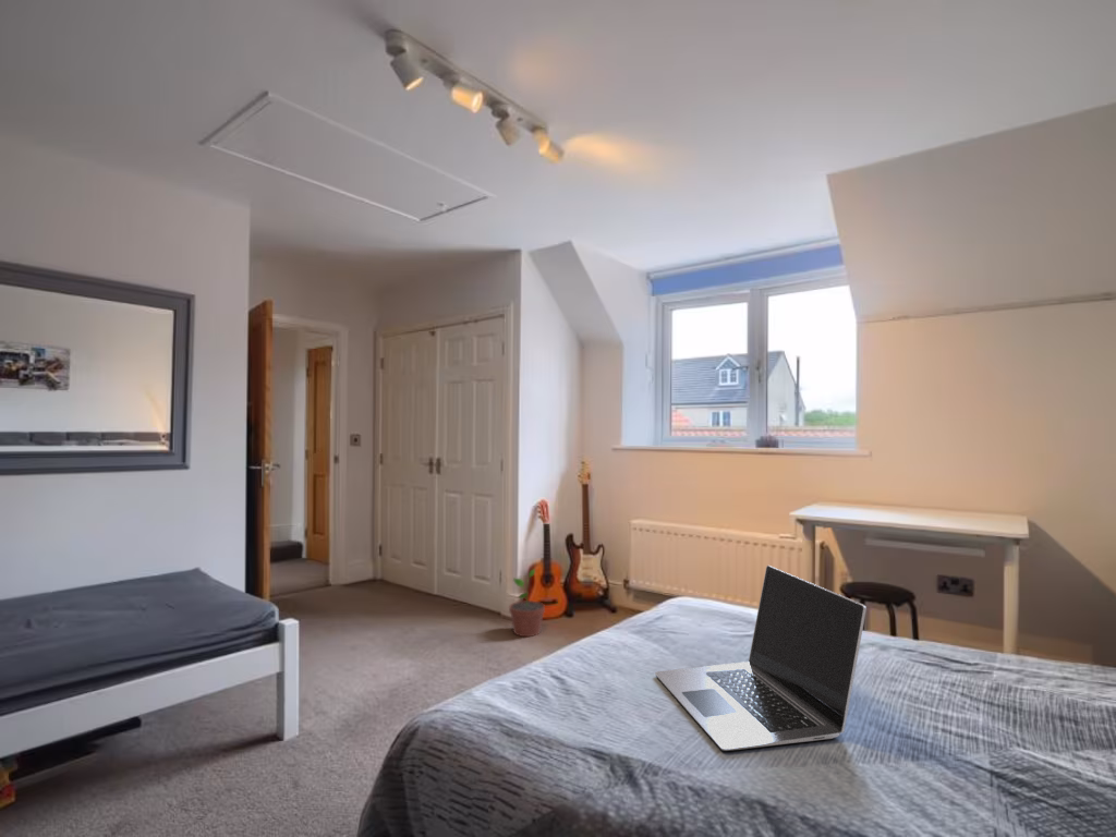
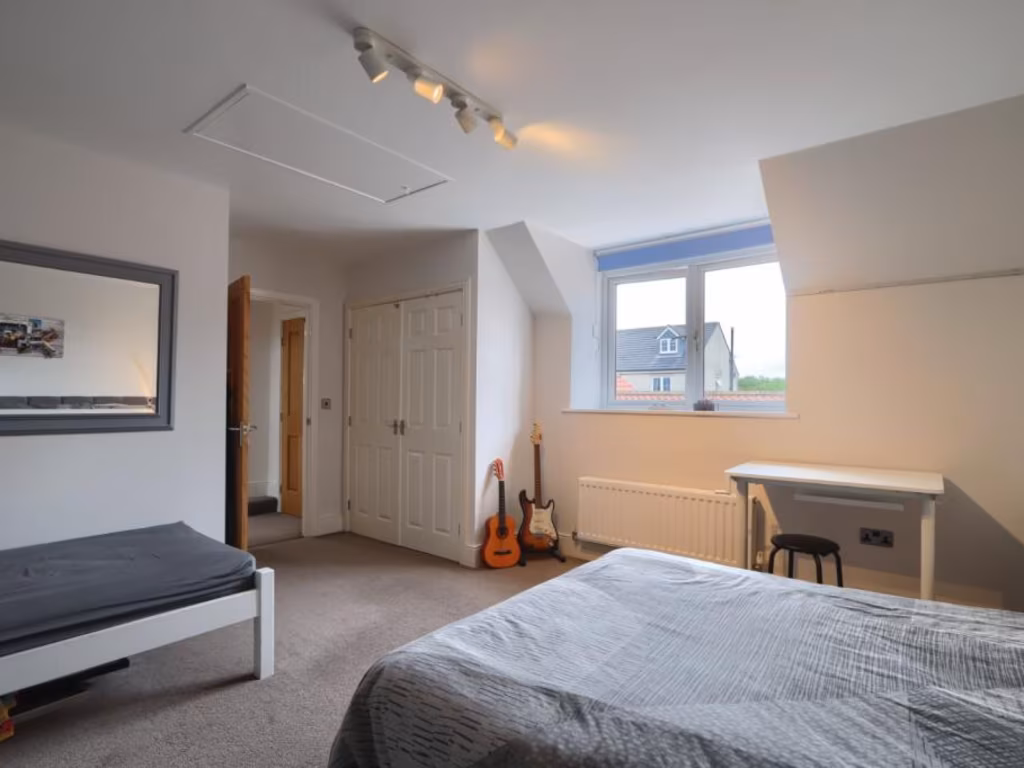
- laptop [654,565,868,752]
- potted plant [508,568,546,638]
